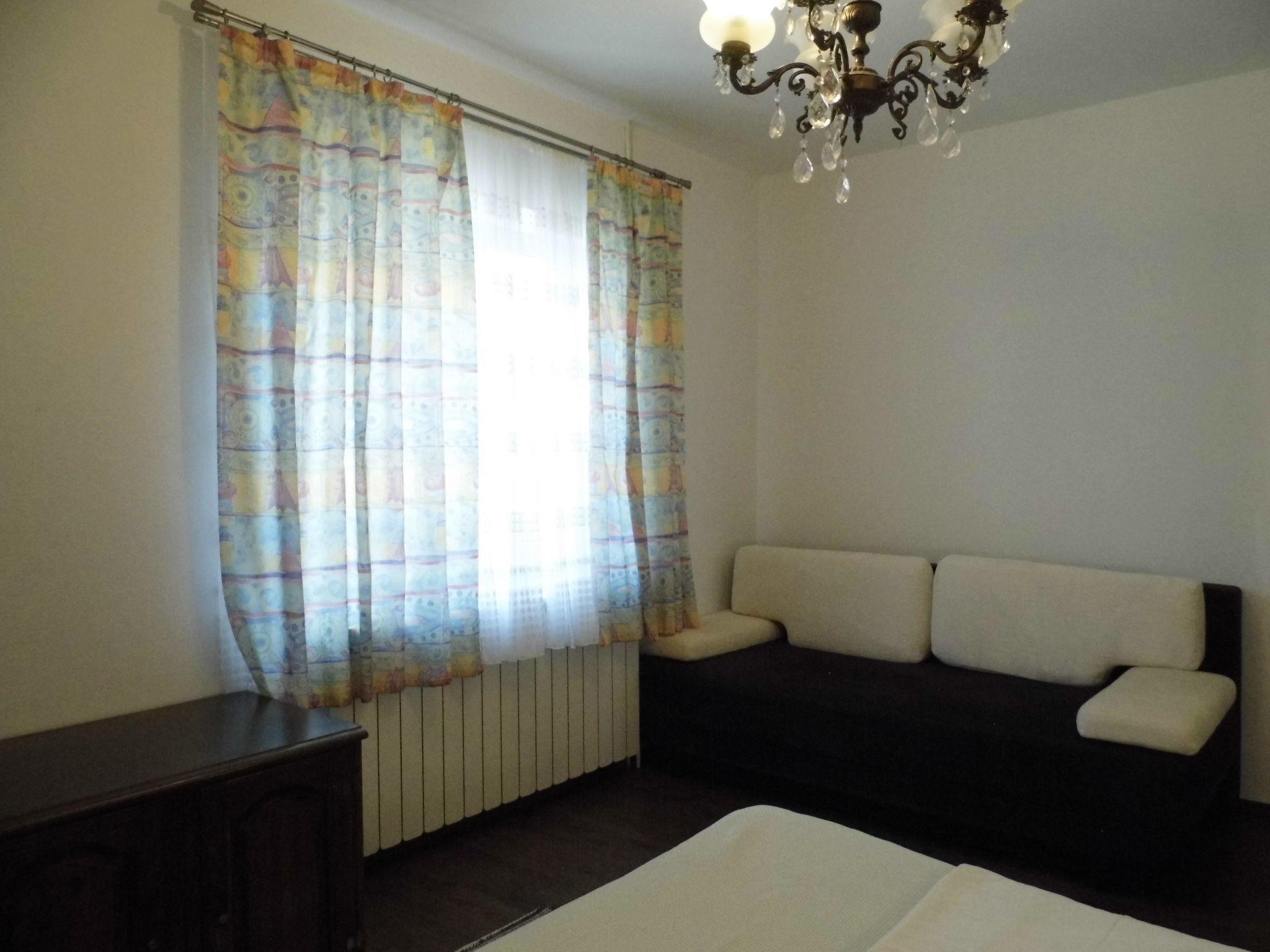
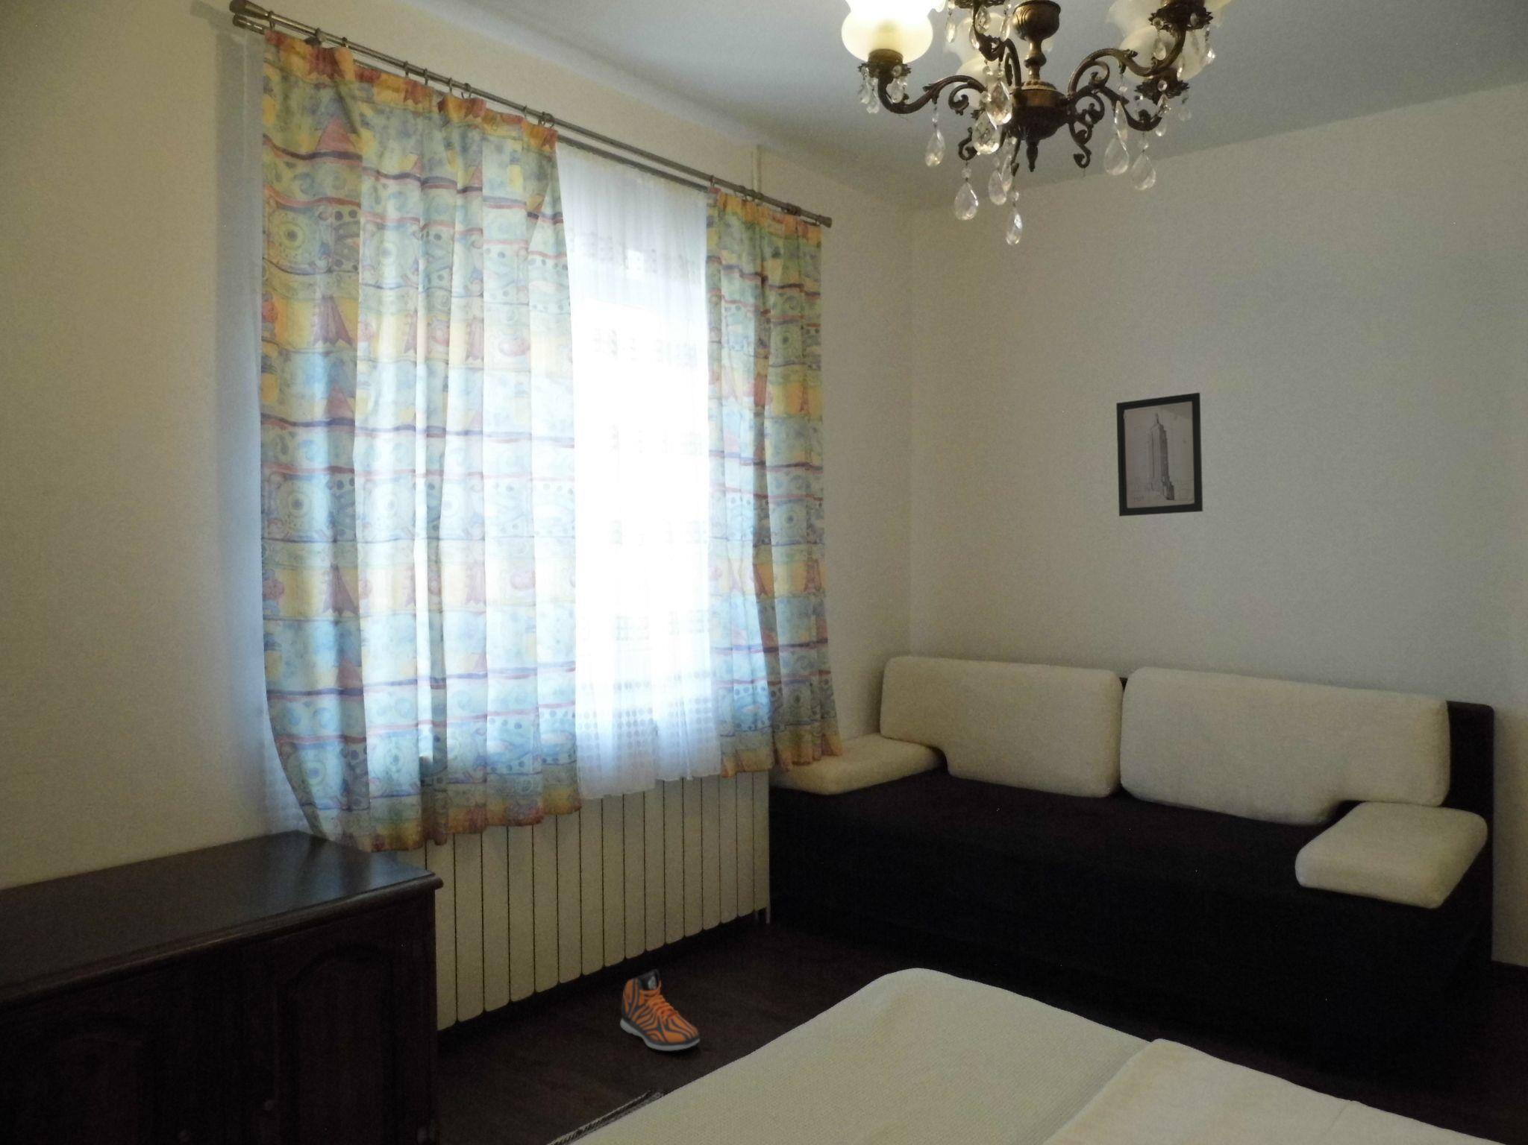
+ sneaker [620,968,700,1051]
+ wall art [1115,391,1203,517]
